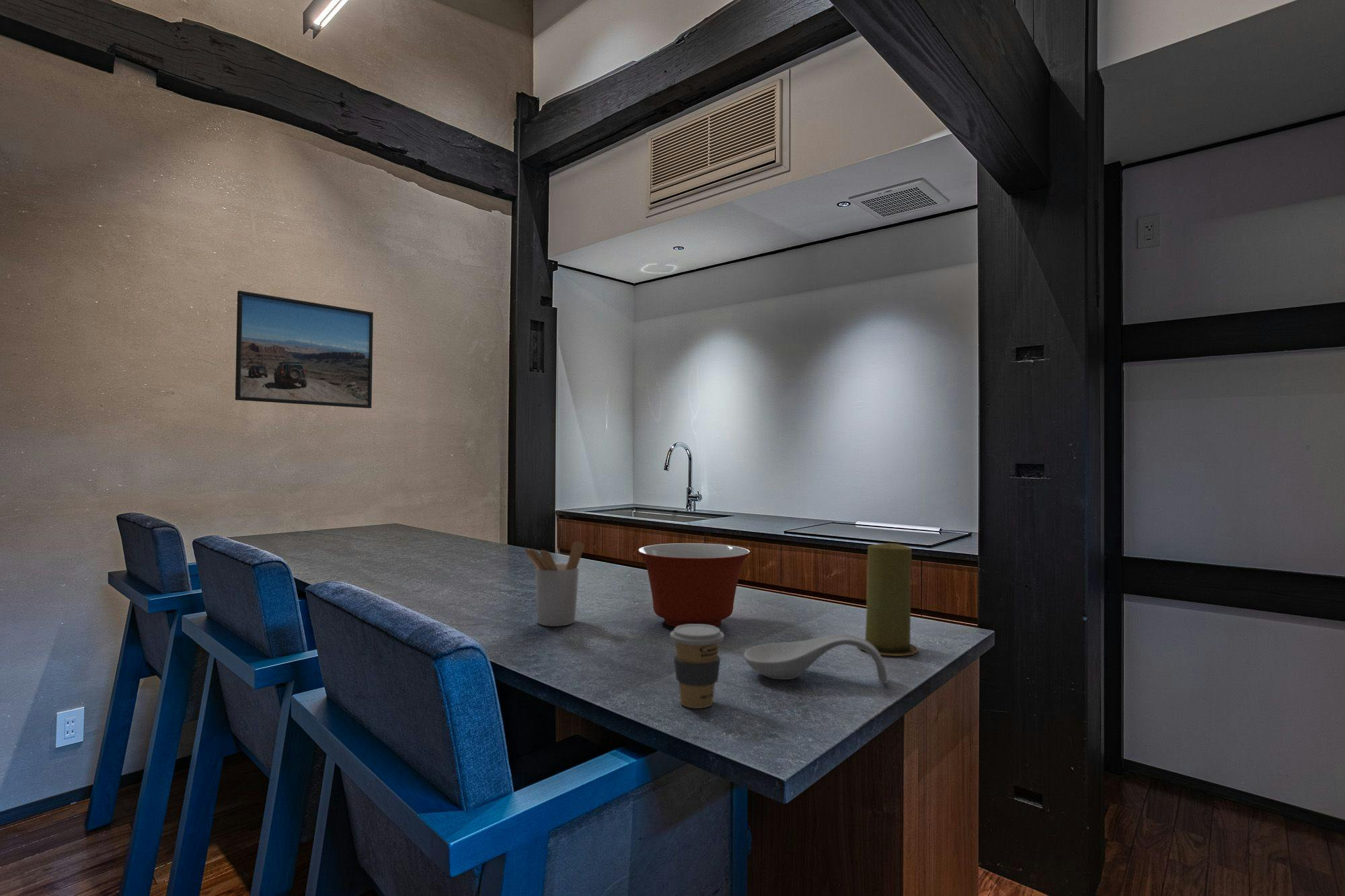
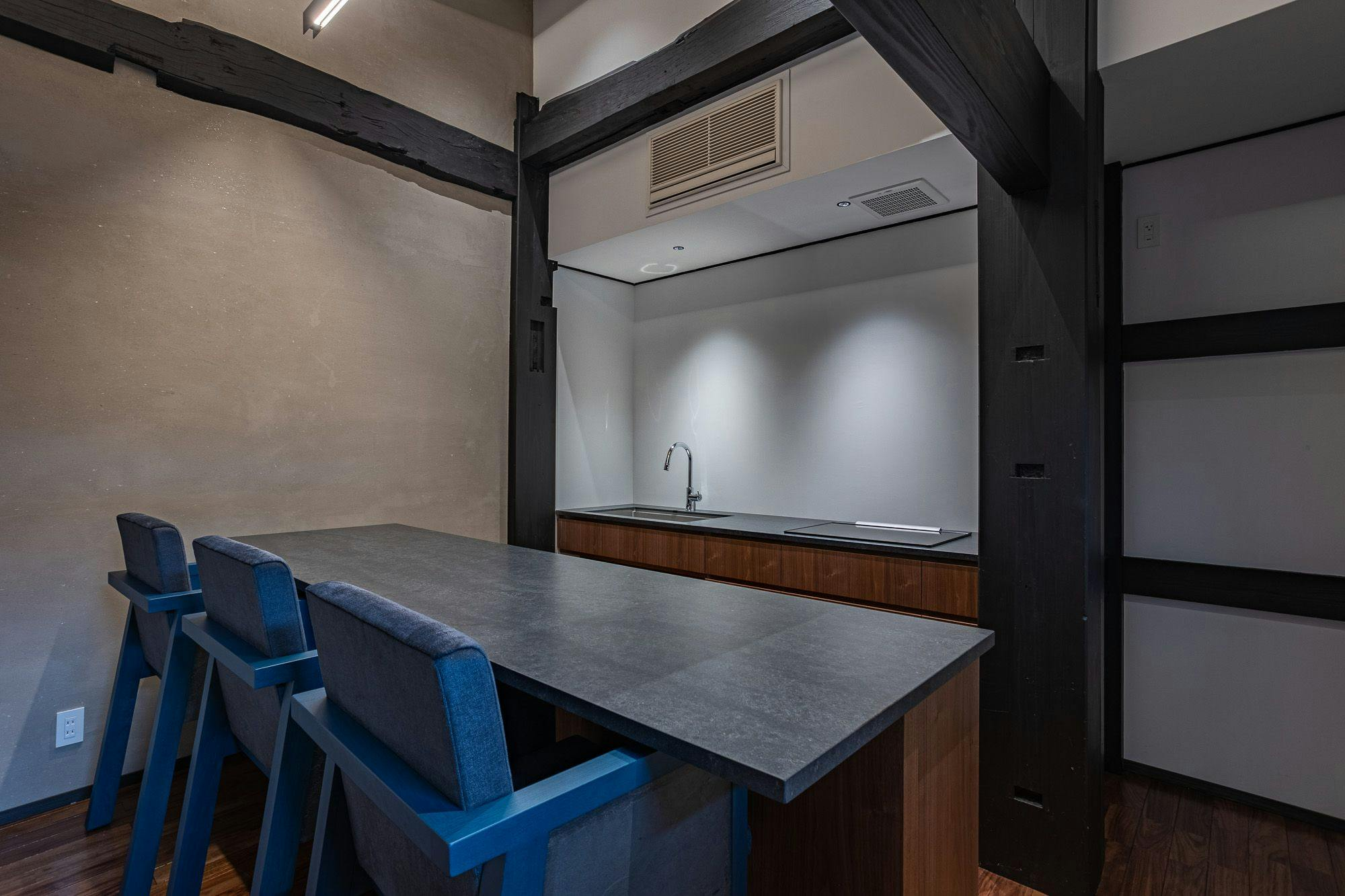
- spoon rest [743,633,888,684]
- candle [859,542,919,657]
- coffee cup [669,624,725,709]
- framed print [235,290,374,409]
- mixing bowl [637,542,751,627]
- utensil holder [523,541,584,627]
